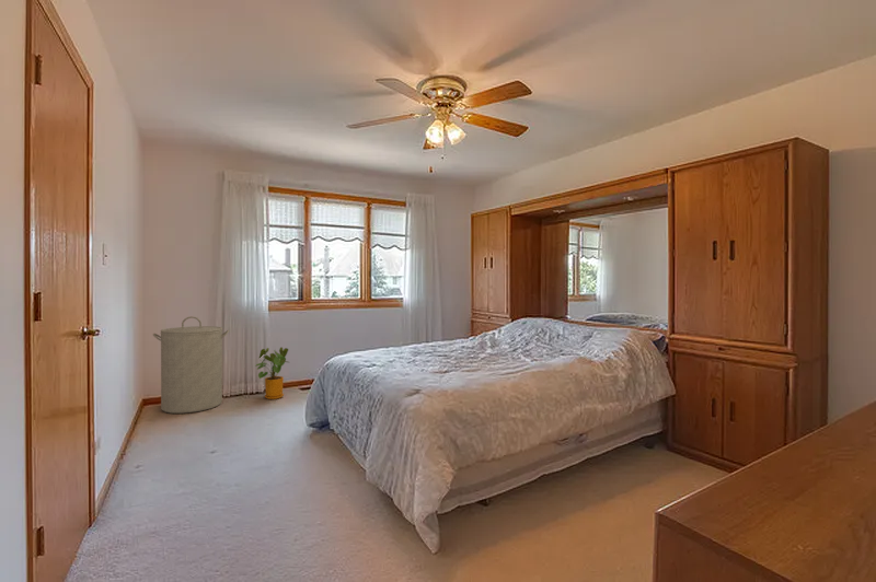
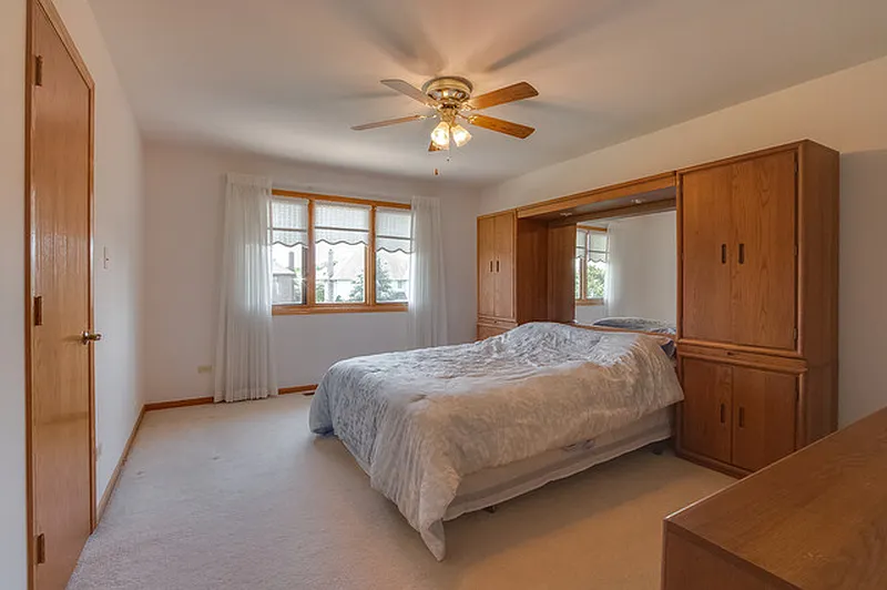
- house plant [254,346,289,400]
- laundry hamper [152,315,230,415]
